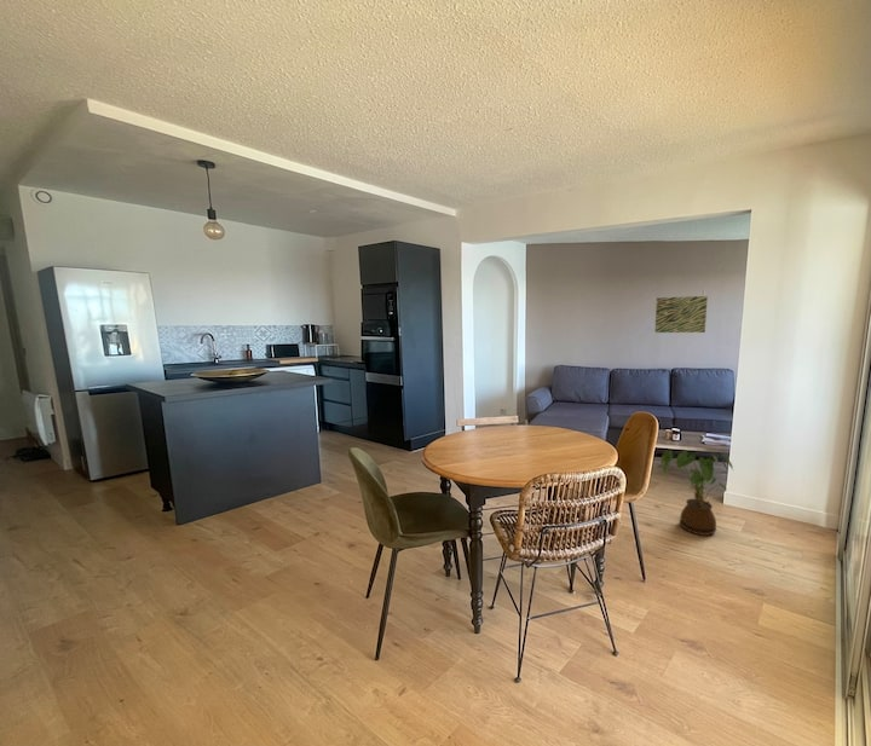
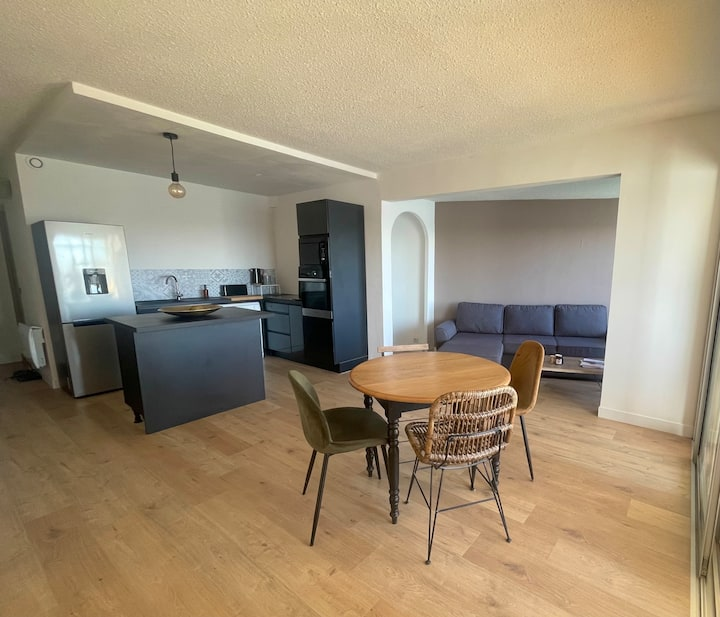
- house plant [659,450,734,537]
- wall art [653,295,709,334]
